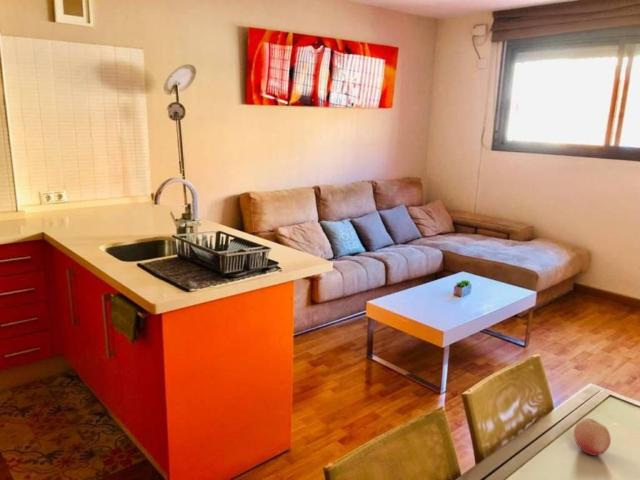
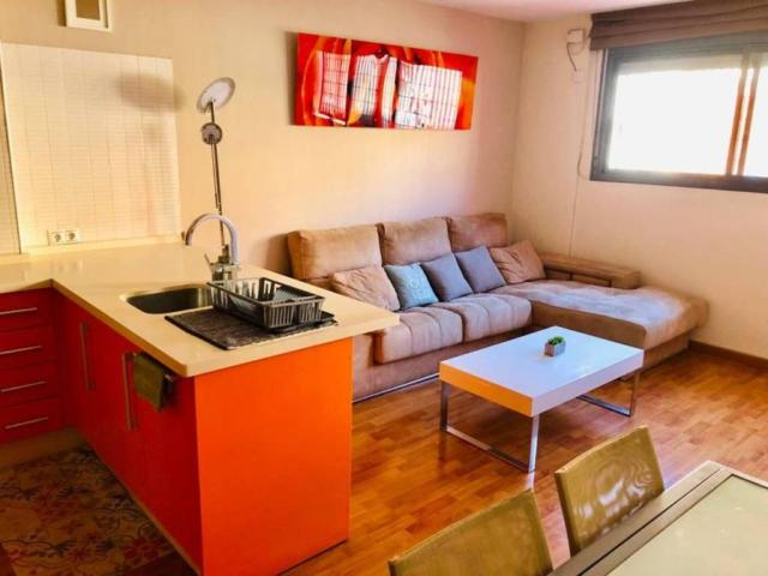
- fruit [573,417,612,456]
